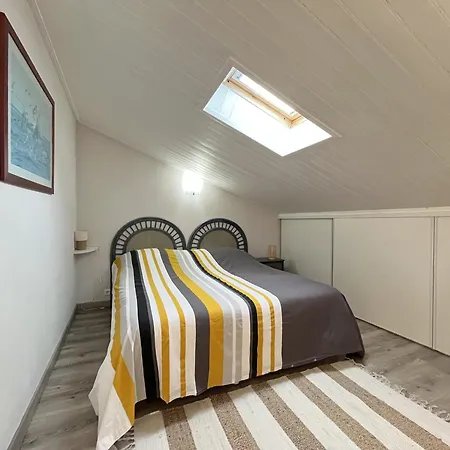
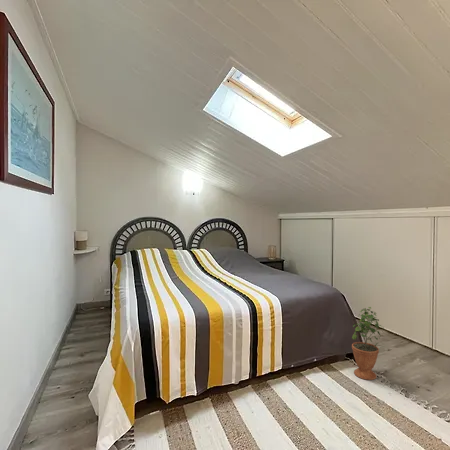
+ potted plant [351,306,384,381]
